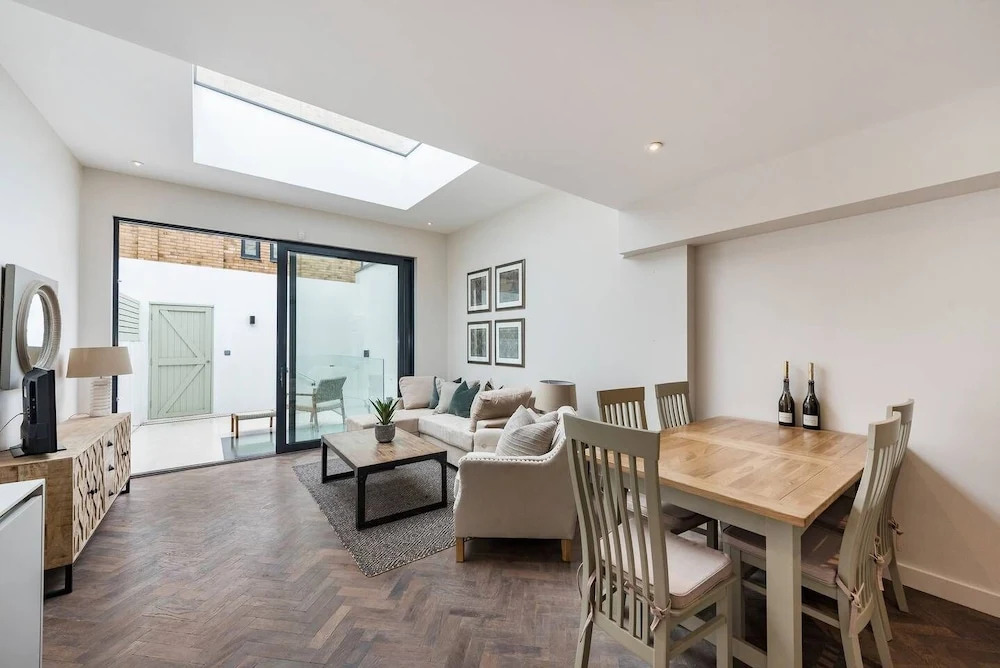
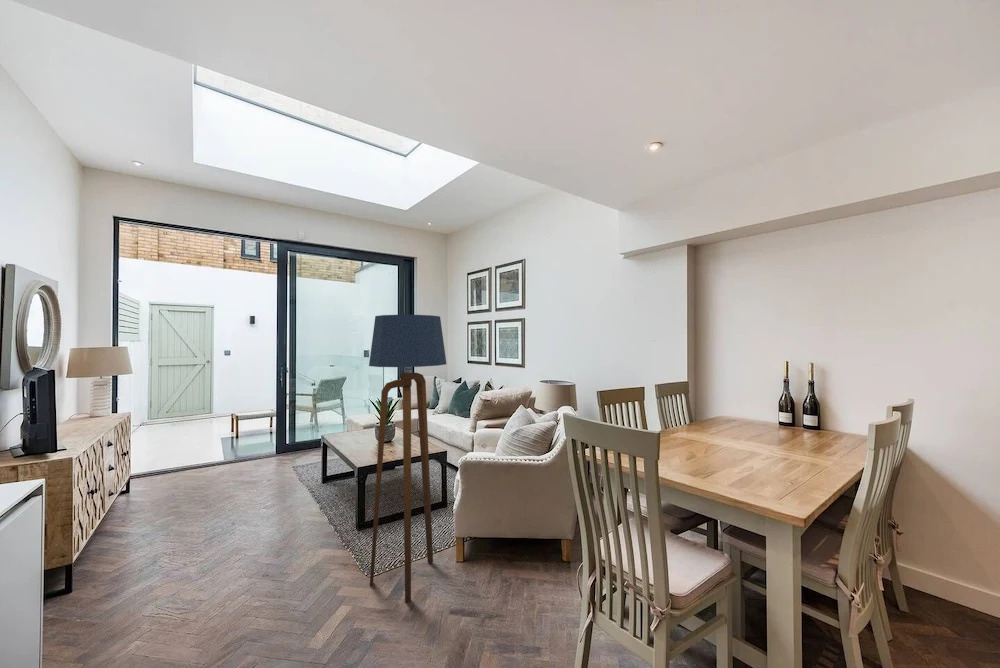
+ floor lamp [368,314,447,603]
